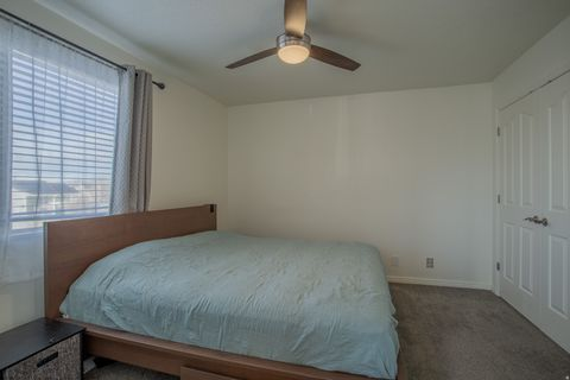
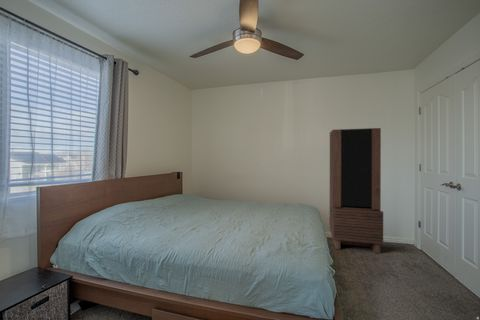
+ bookcase [329,127,384,254]
